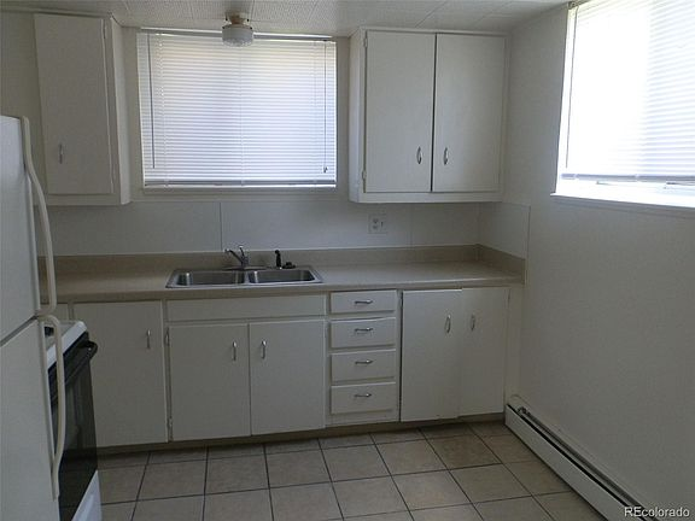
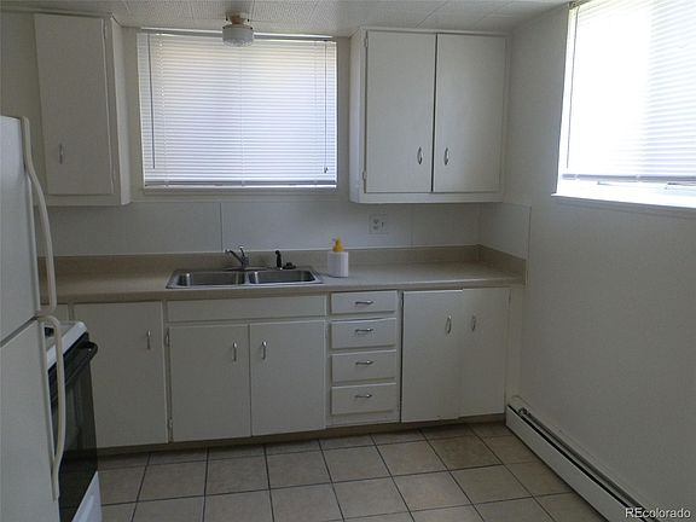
+ soap bottle [326,237,349,278]
